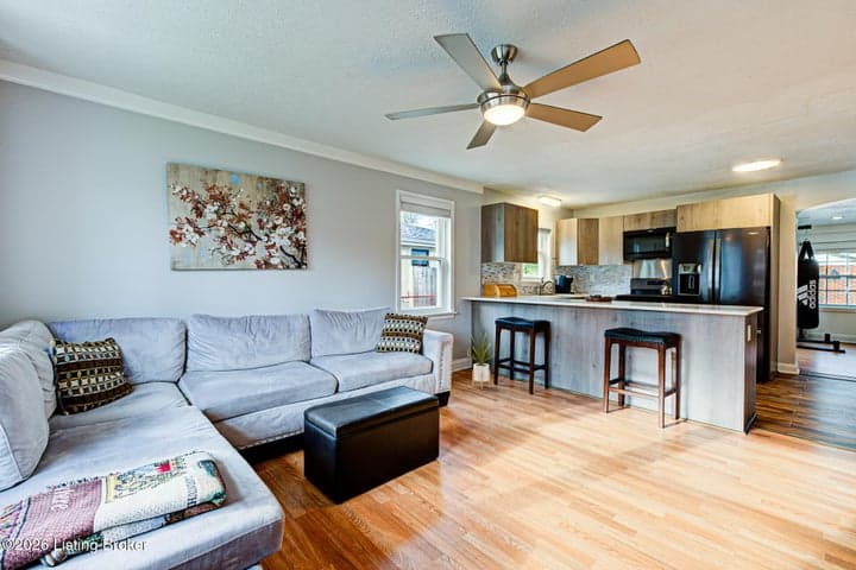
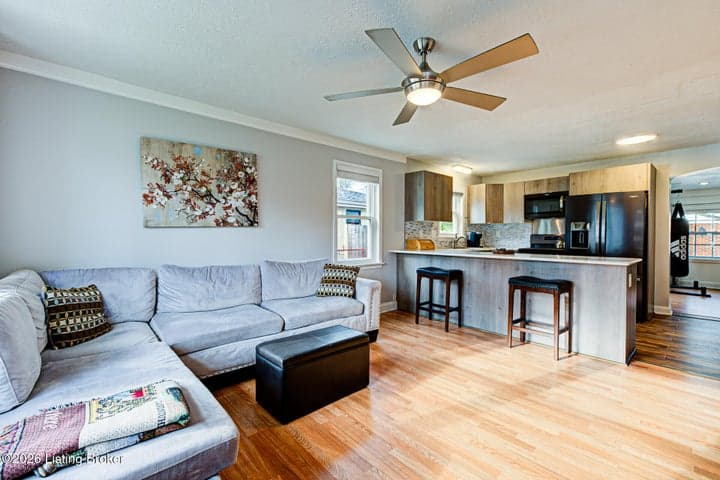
- house plant [466,329,495,391]
